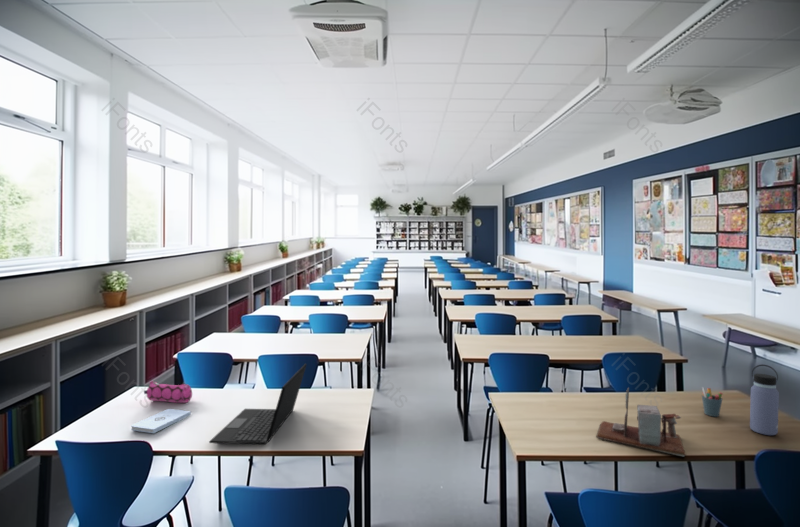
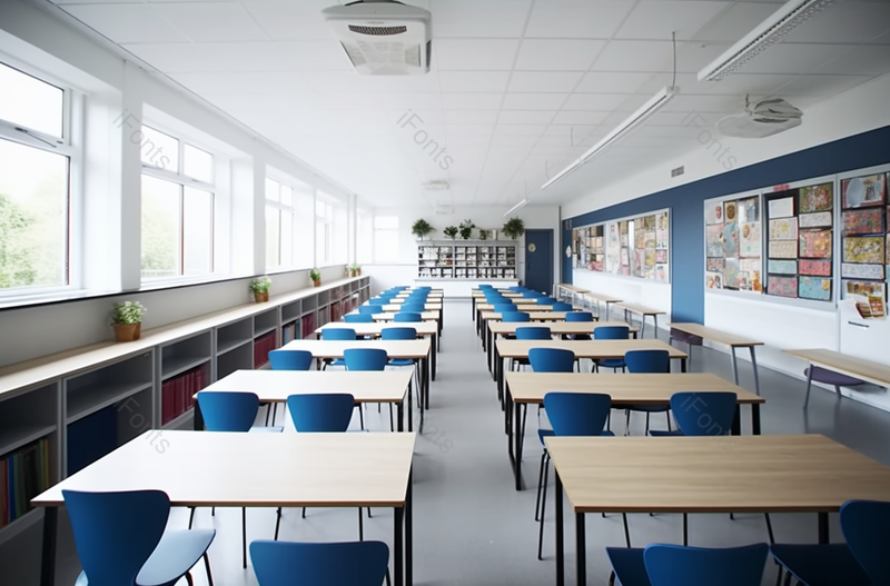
- notepad [130,408,192,434]
- desk organizer [595,387,687,458]
- pen holder [701,386,724,418]
- pencil case [143,380,193,404]
- water bottle [749,364,780,436]
- laptop [208,363,307,445]
